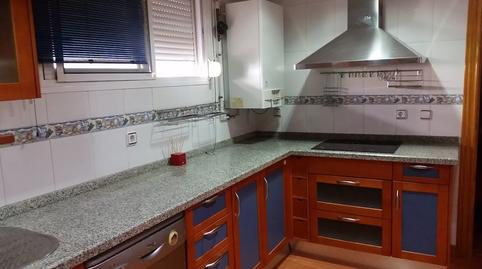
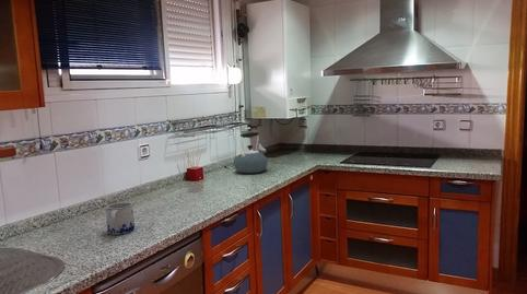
+ mug [105,201,136,236]
+ kettle [233,131,269,175]
